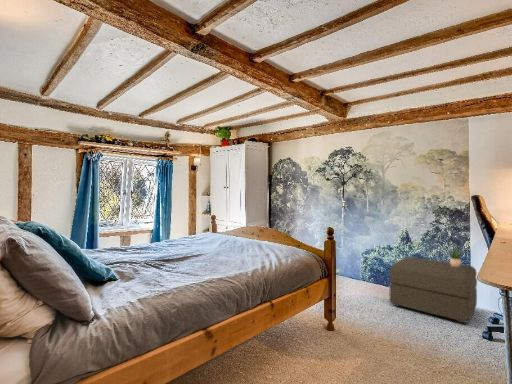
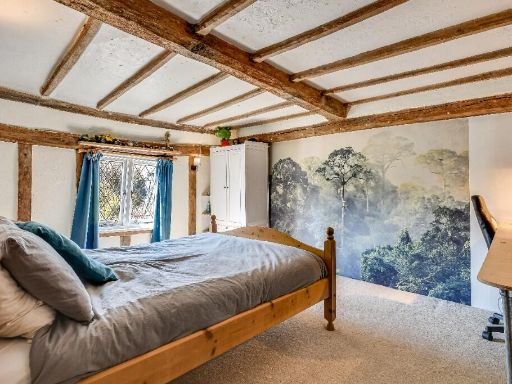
- potted plant [446,242,466,267]
- ottoman [389,256,478,324]
